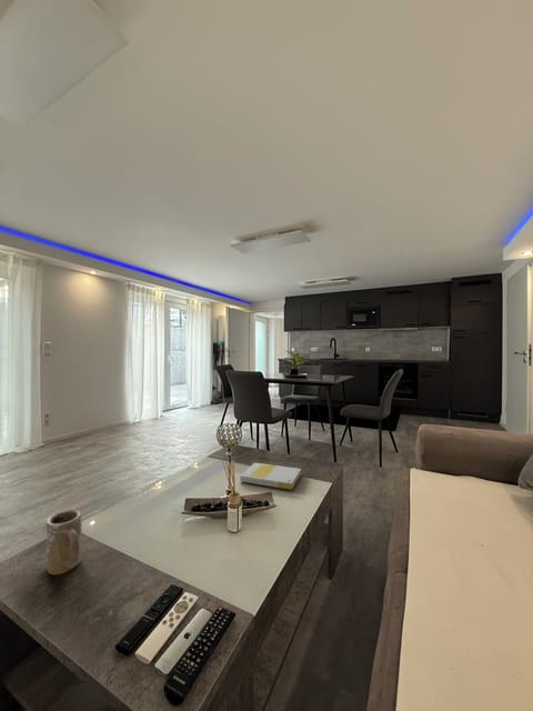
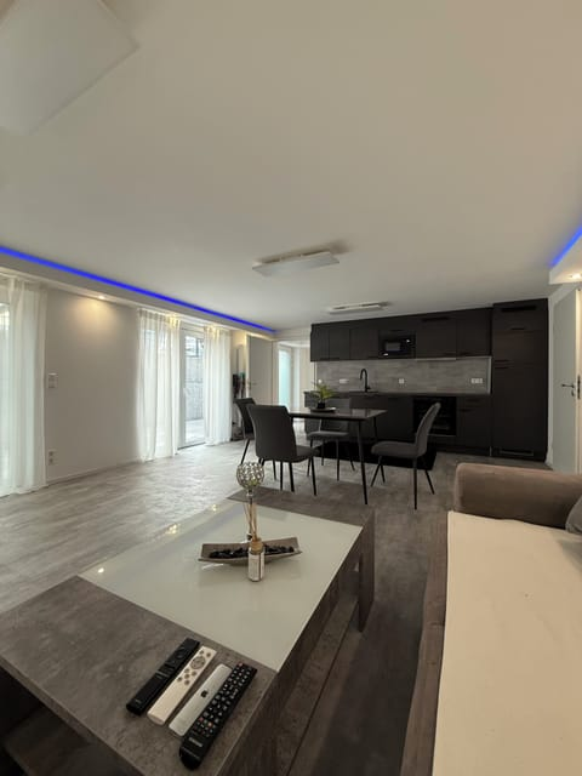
- mug [44,509,83,575]
- book [239,461,302,491]
